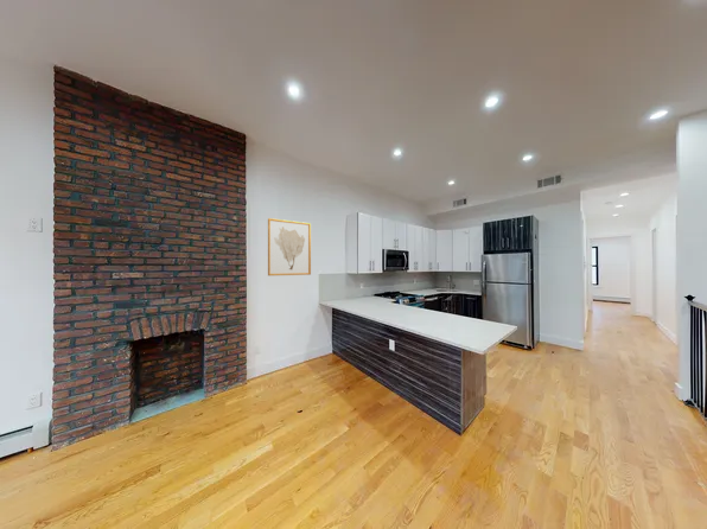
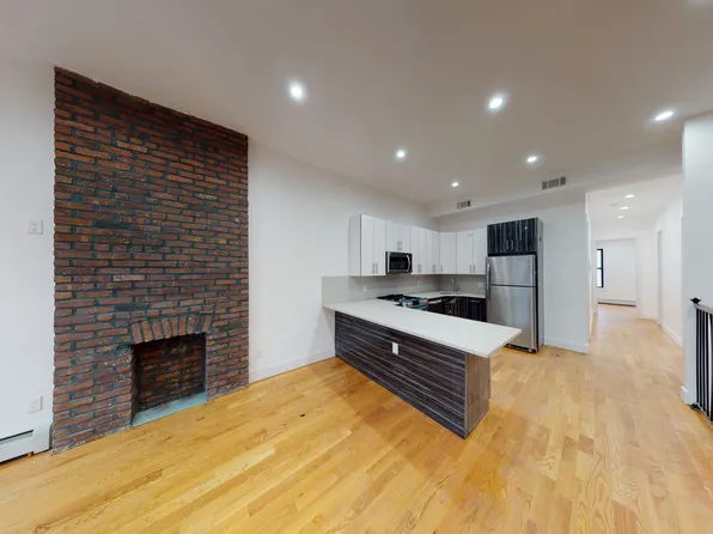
- wall art [267,217,312,276]
